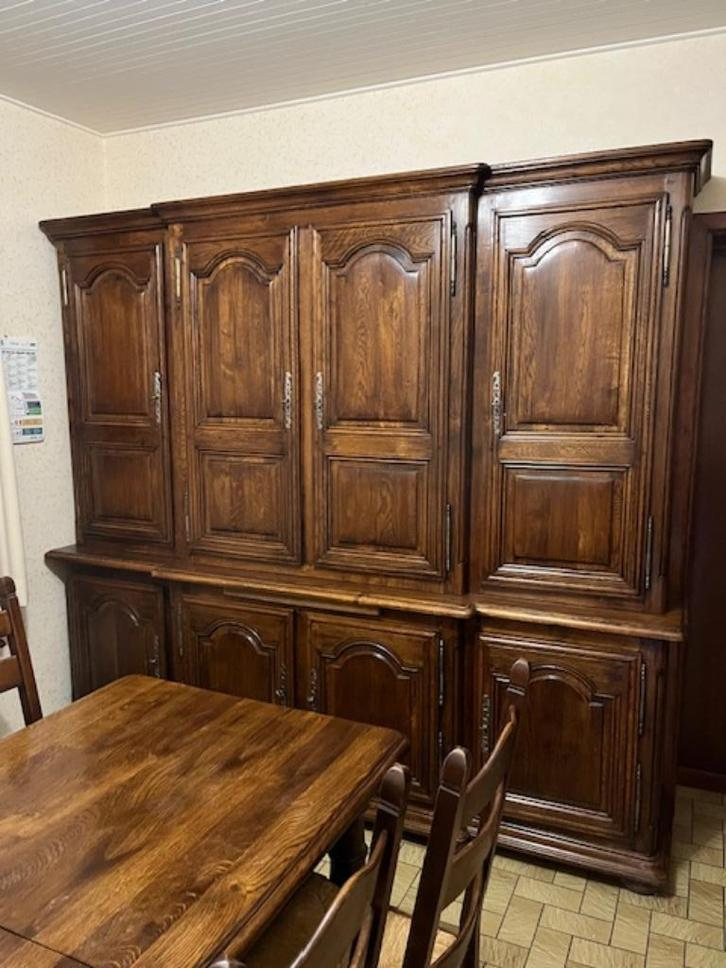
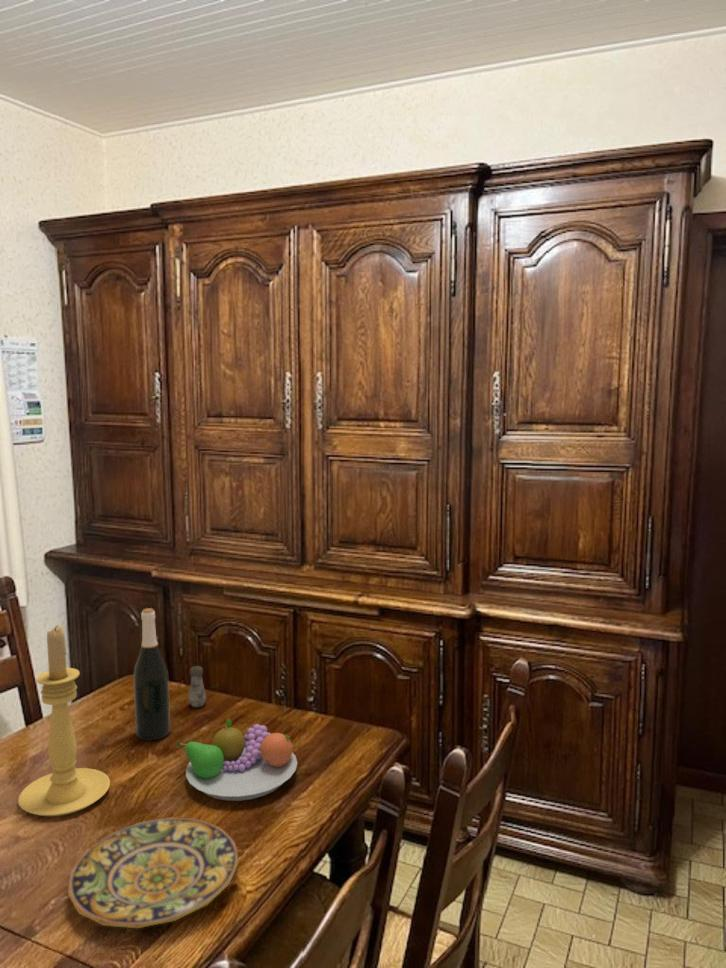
+ fruit bowl [176,718,298,802]
+ salt shaker [187,665,207,708]
+ wine bottle [133,607,171,742]
+ candle holder [17,624,111,818]
+ plate [67,816,240,929]
